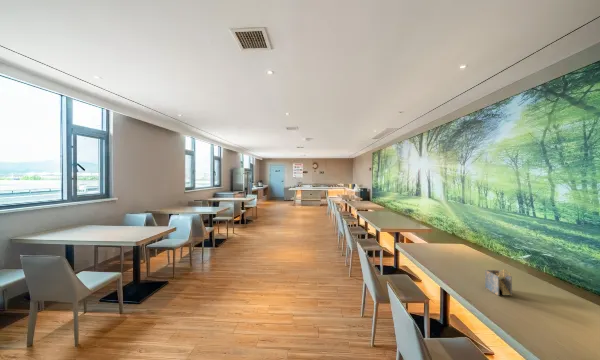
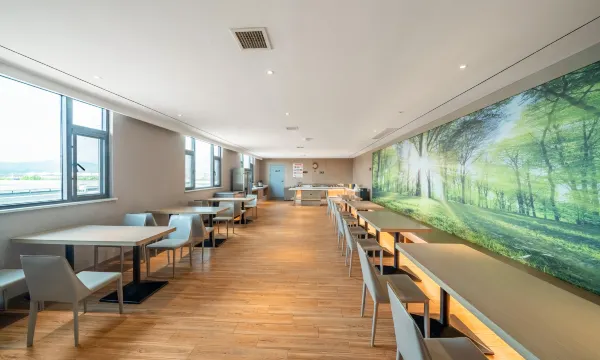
- napkin holder [484,268,513,297]
